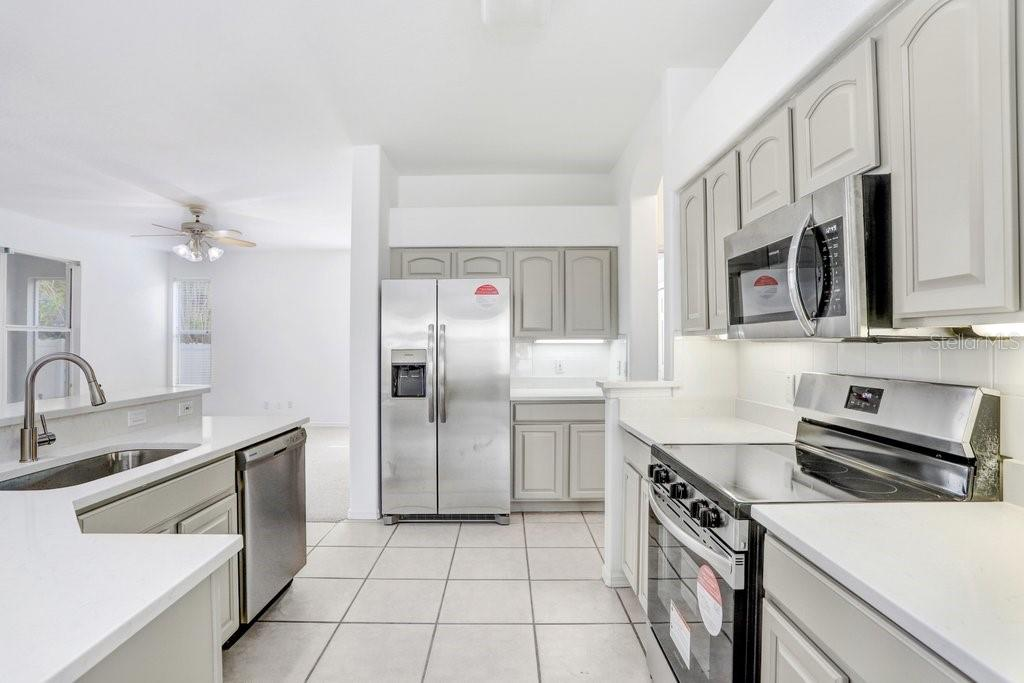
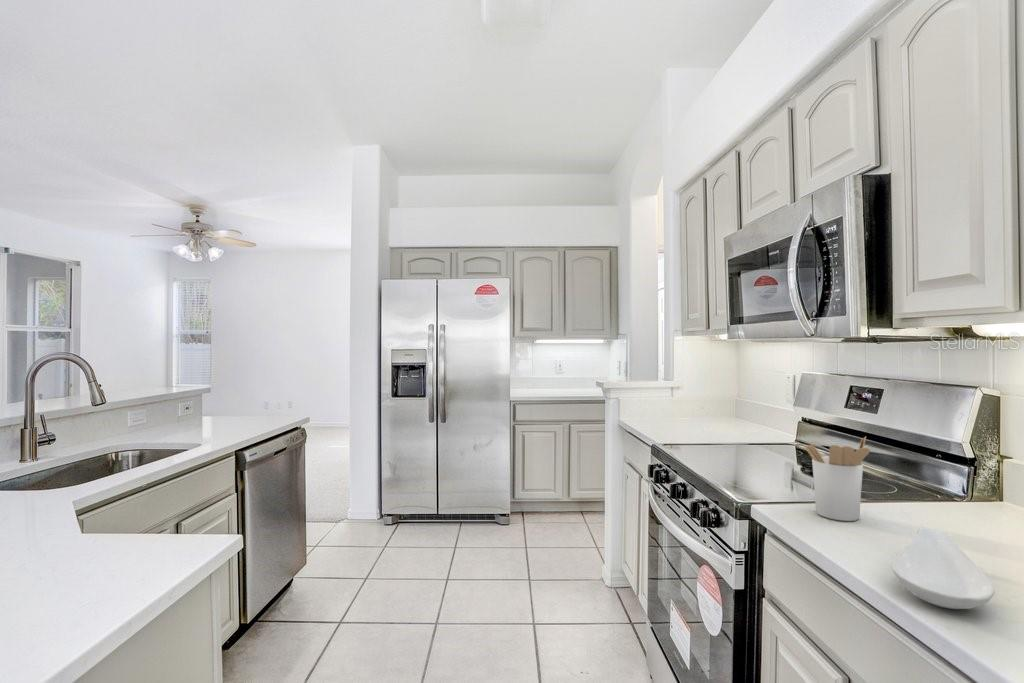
+ utensil holder [803,436,871,522]
+ spoon rest [891,526,996,610]
